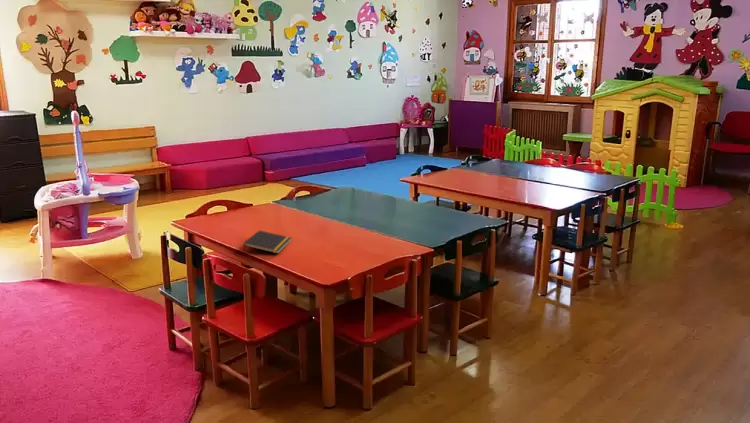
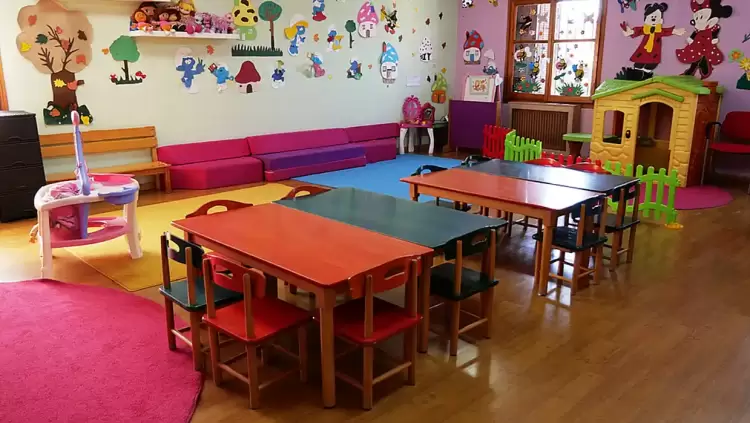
- notepad [242,229,292,254]
